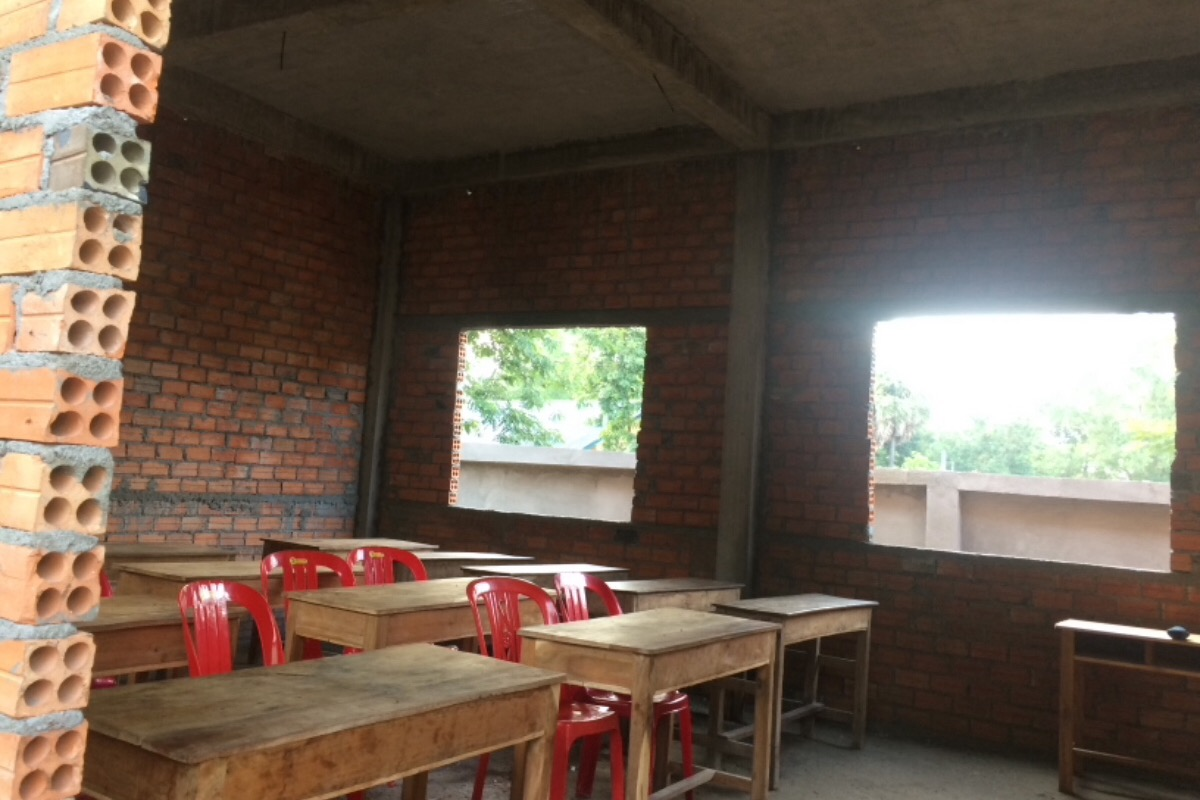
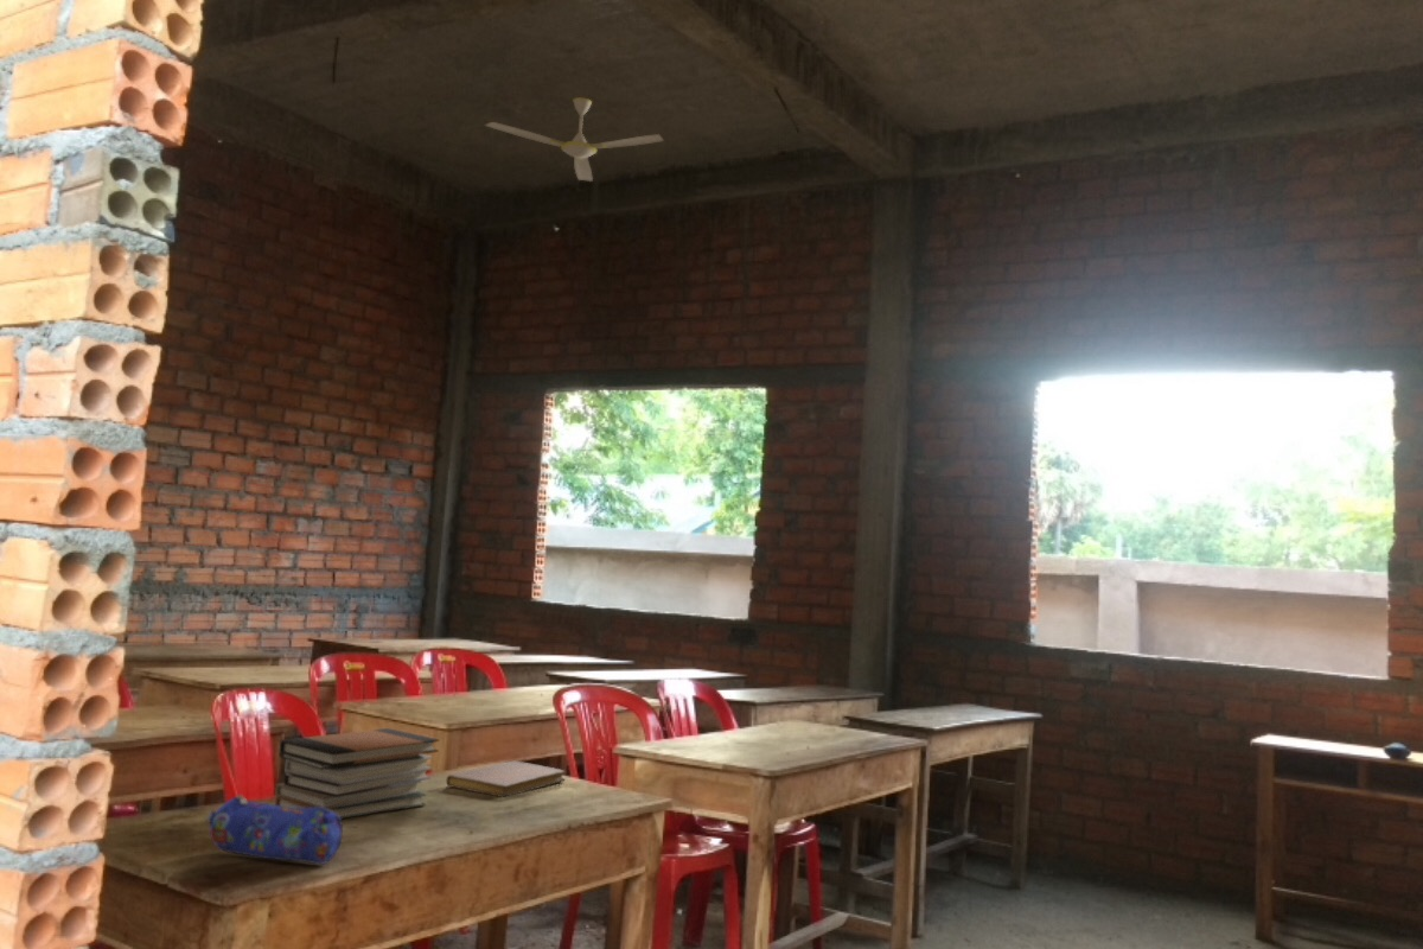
+ notebook [445,760,567,798]
+ pencil case [205,794,344,866]
+ book stack [274,727,440,820]
+ ceiling fan [484,96,665,183]
